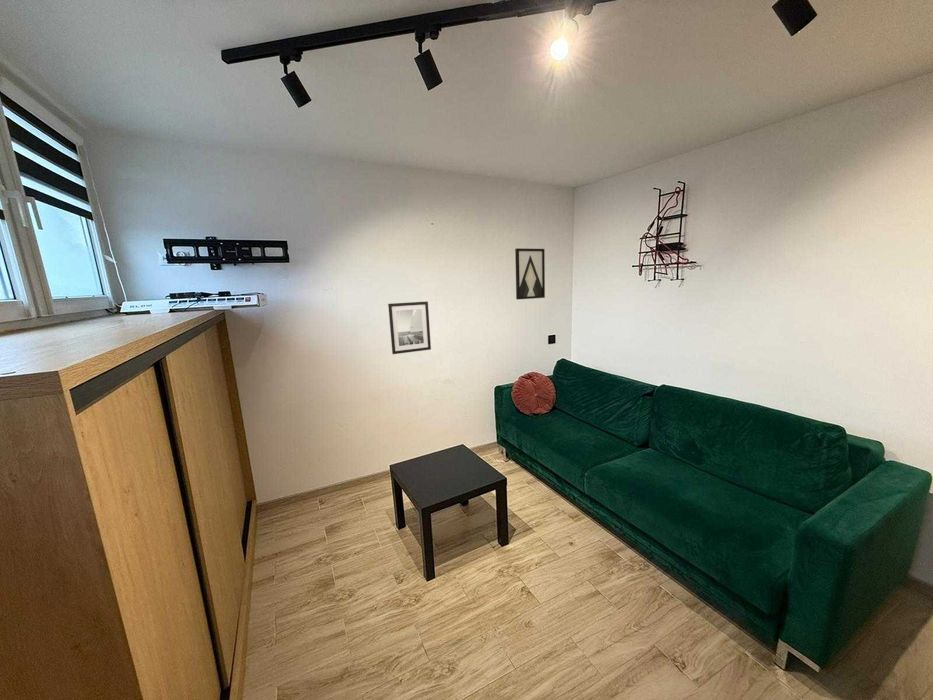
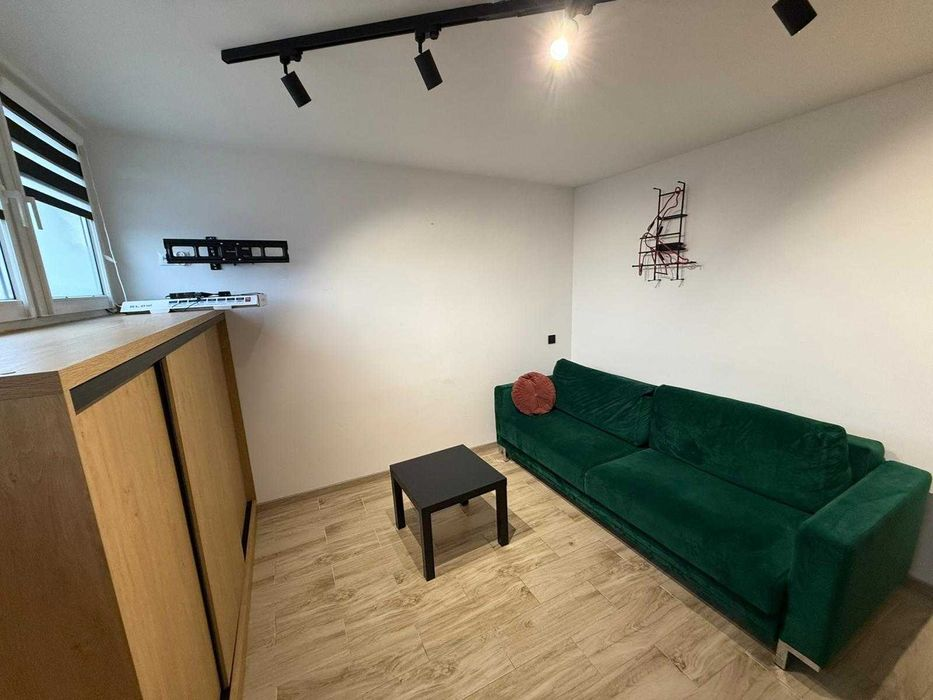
- wall art [514,247,546,300]
- wall art [387,300,432,355]
